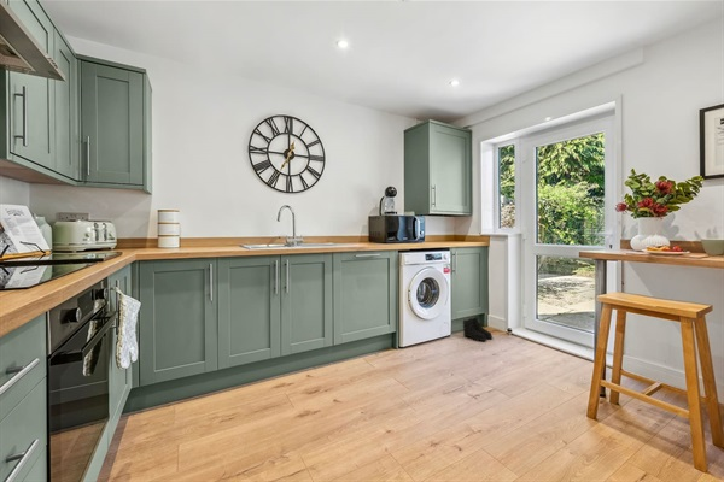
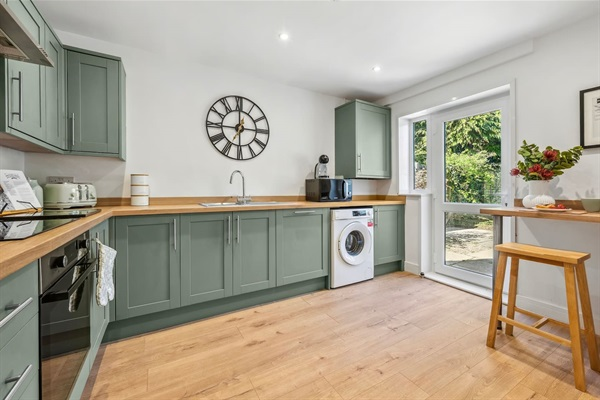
- boots [461,316,494,342]
